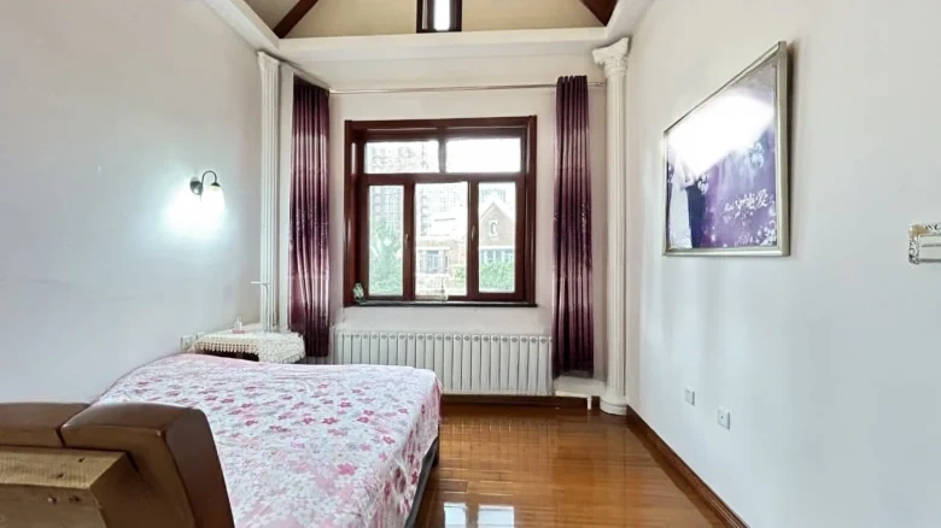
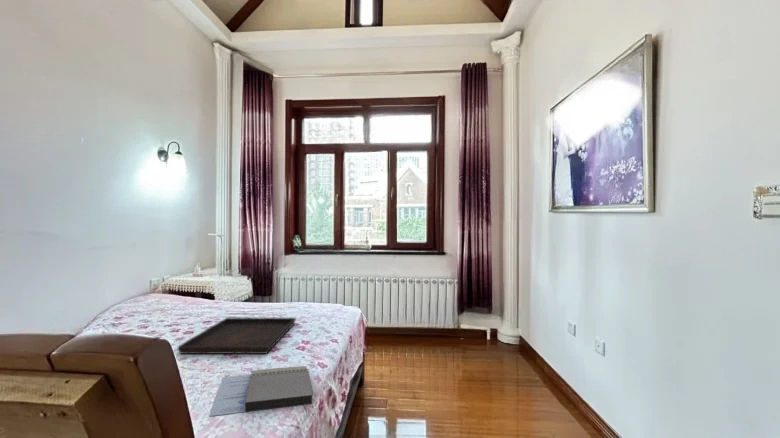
+ notebook [208,365,314,418]
+ serving tray [177,317,297,355]
